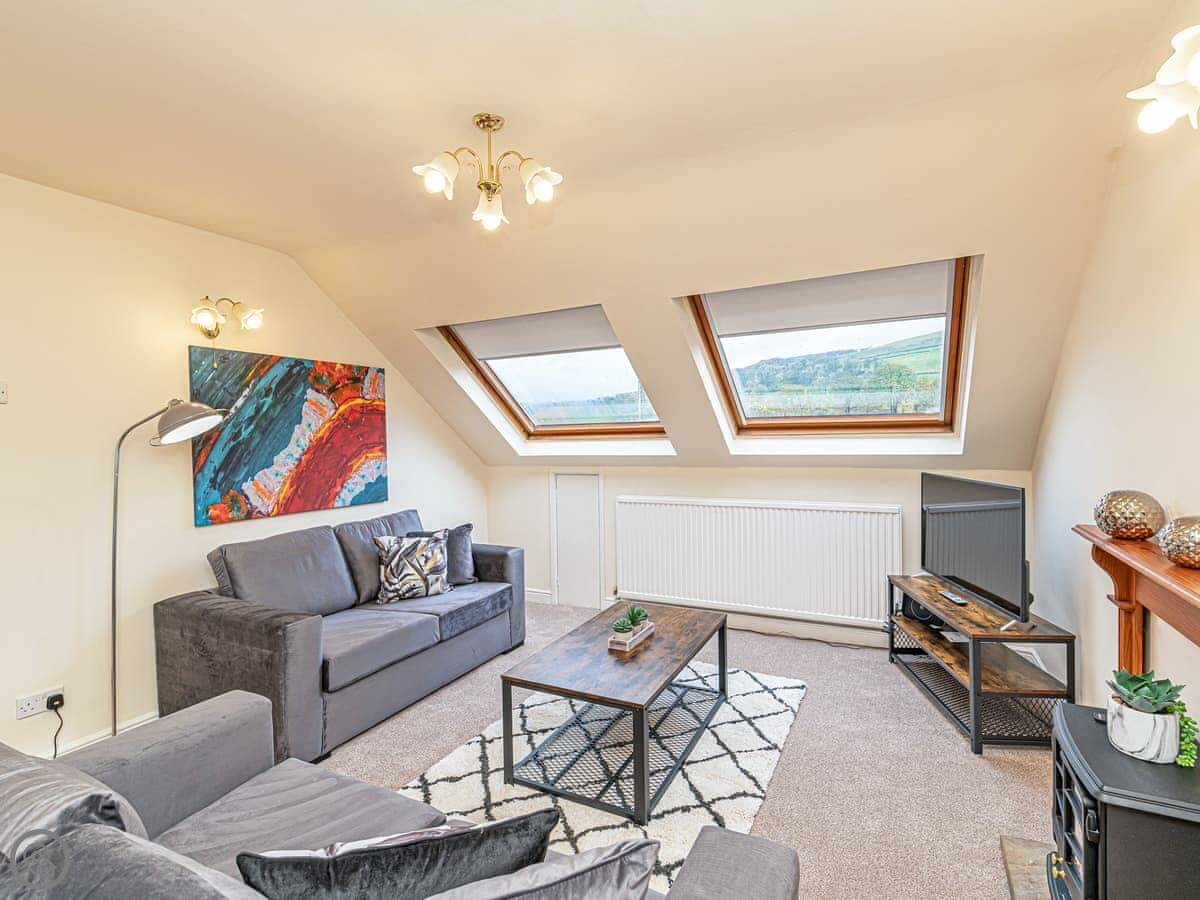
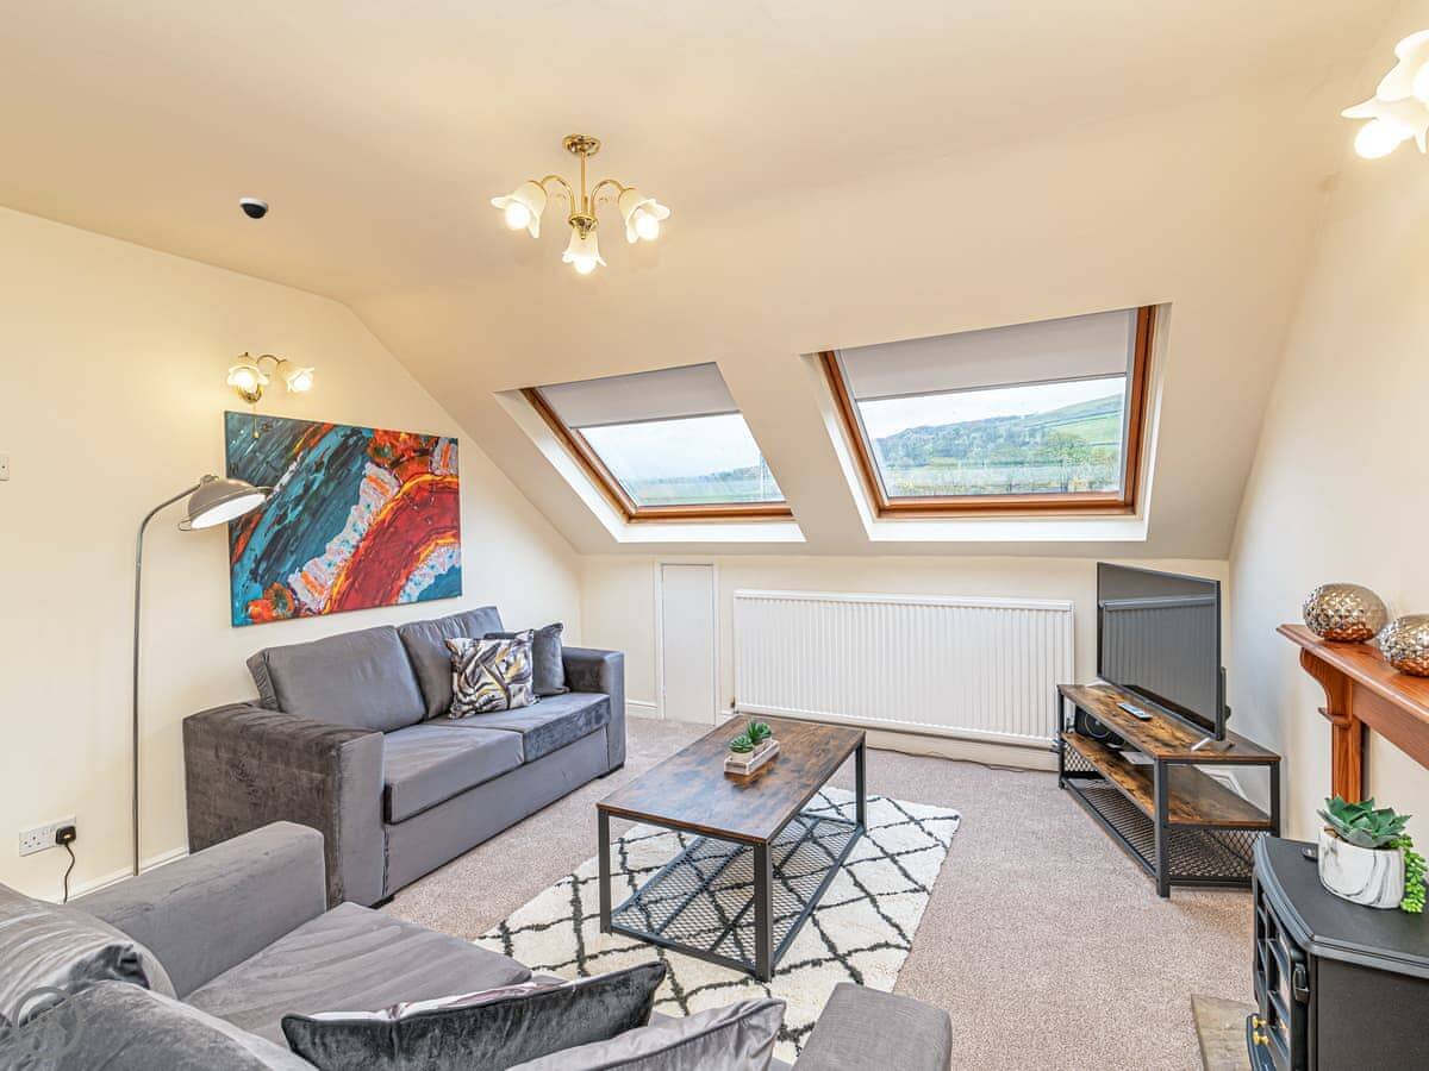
+ dome security camera [238,196,270,220]
